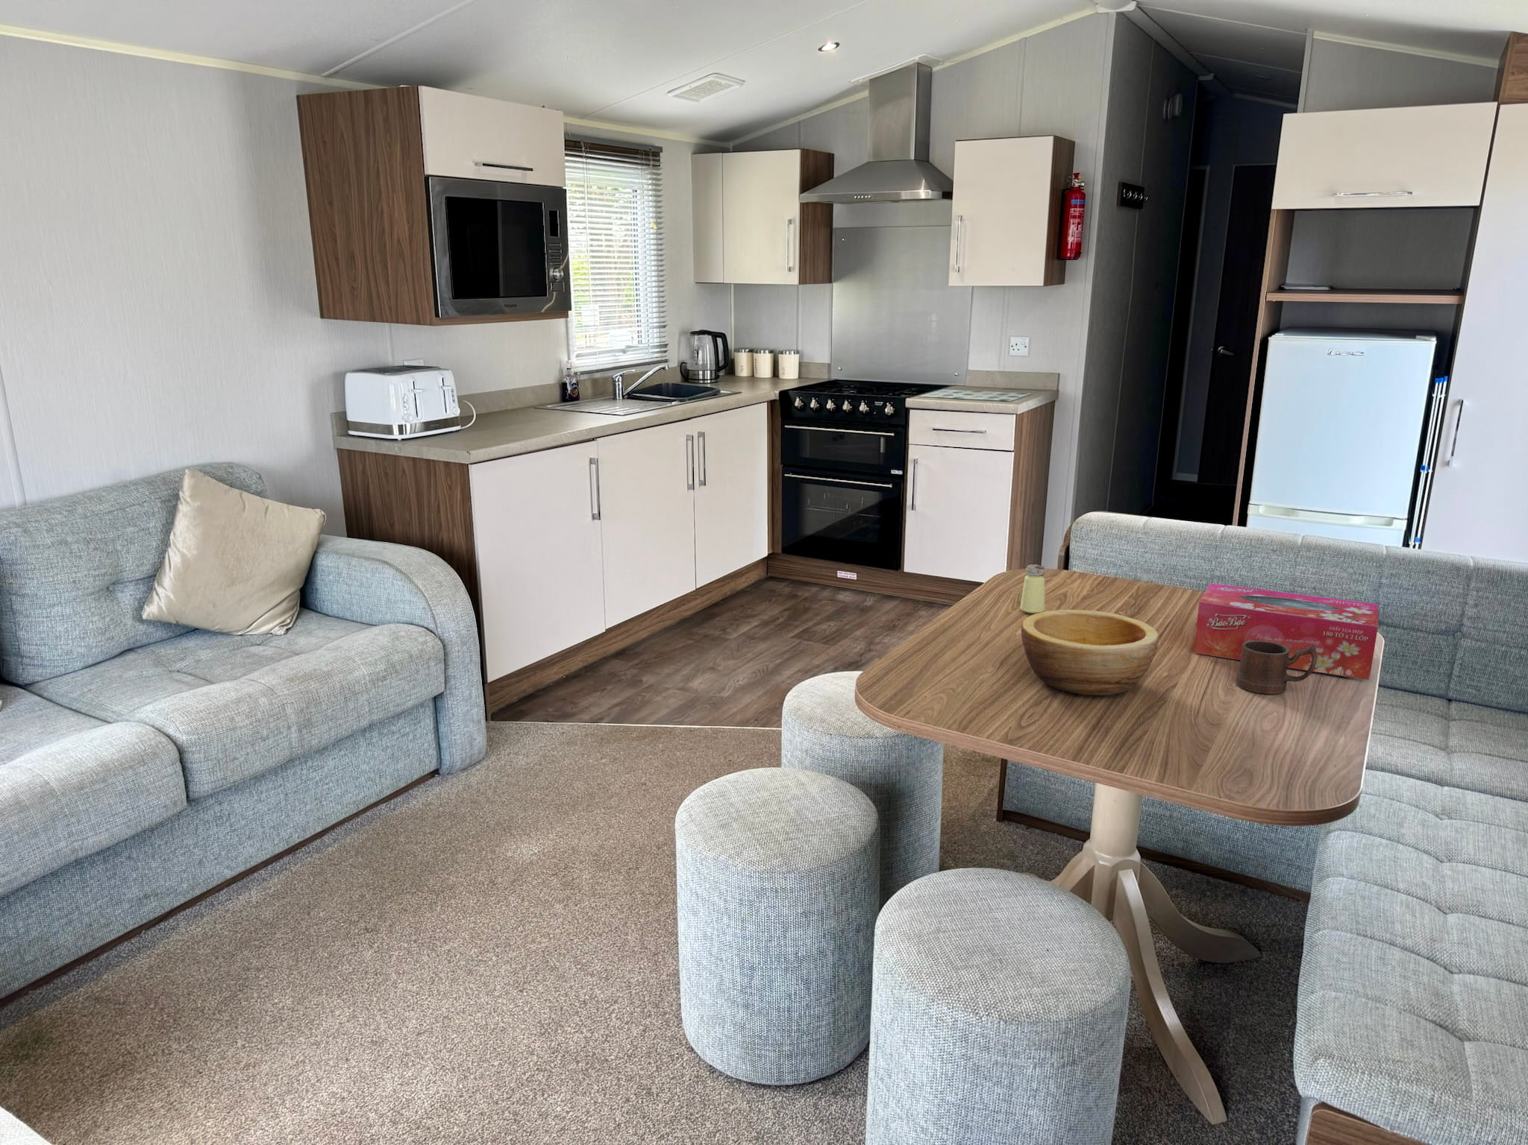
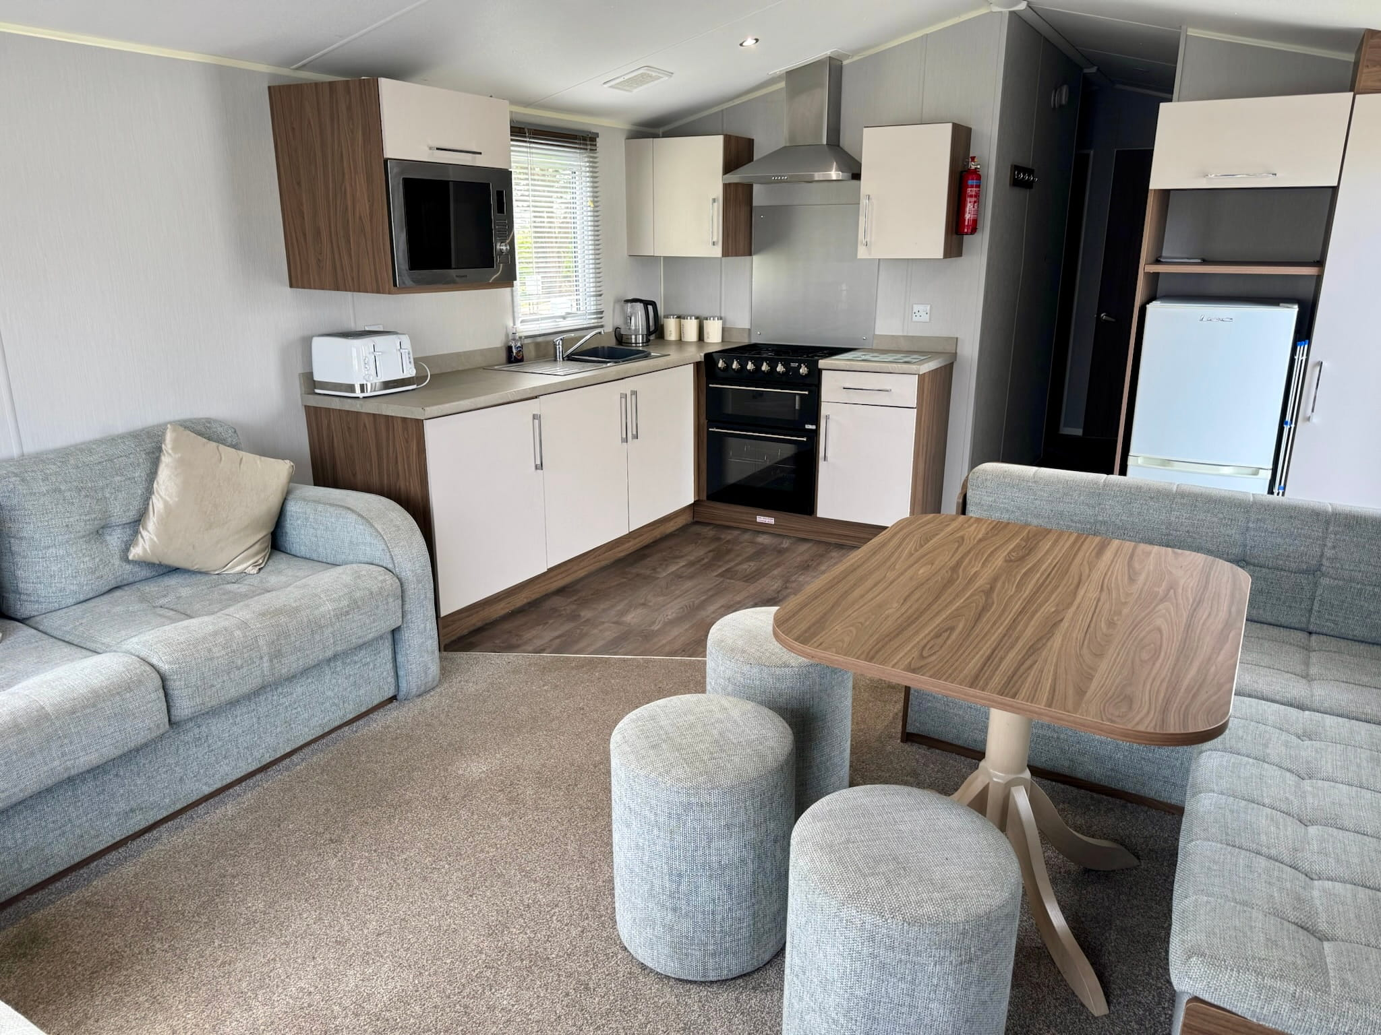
- bowl [1020,609,1160,696]
- saltshaker [1020,564,1046,615]
- mug [1236,640,1317,695]
- tissue box [1194,582,1379,681]
